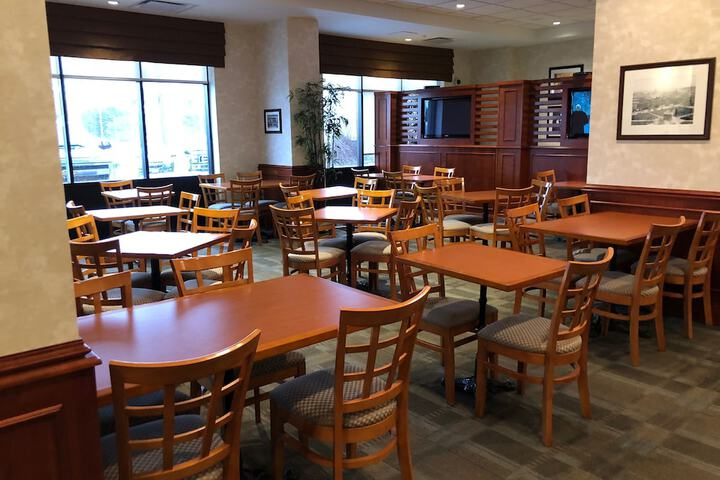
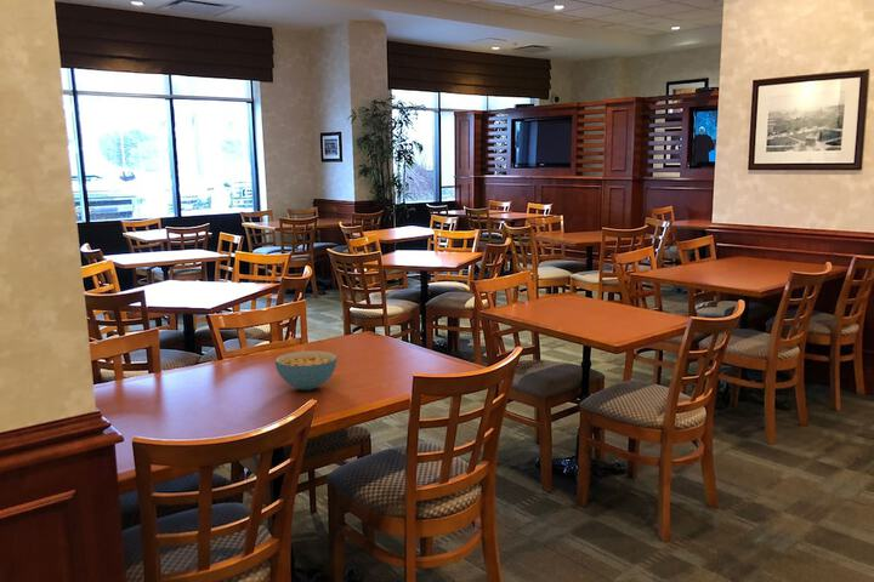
+ cereal bowl [274,350,339,390]
